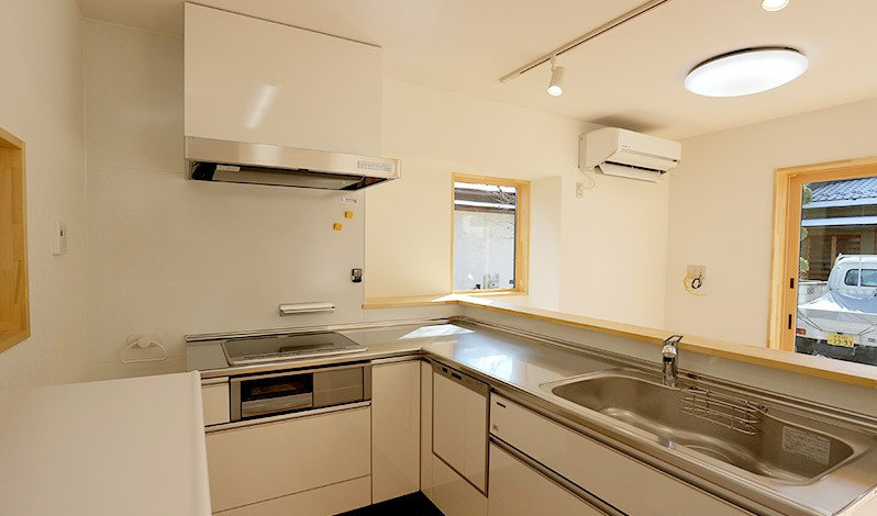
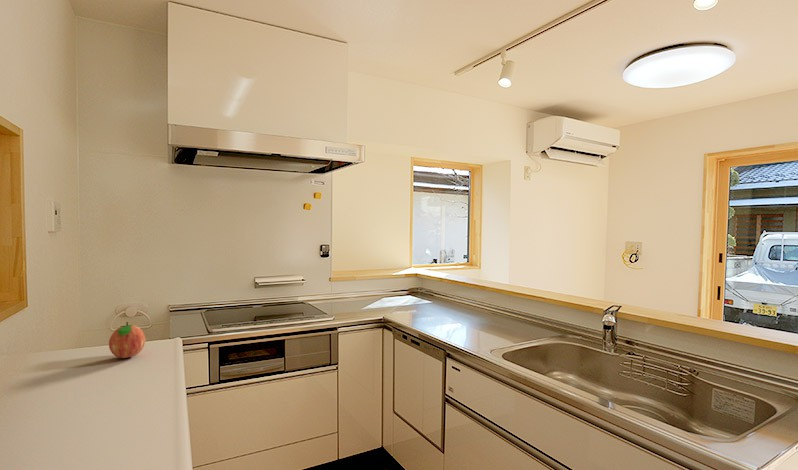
+ fruit [108,321,146,359]
